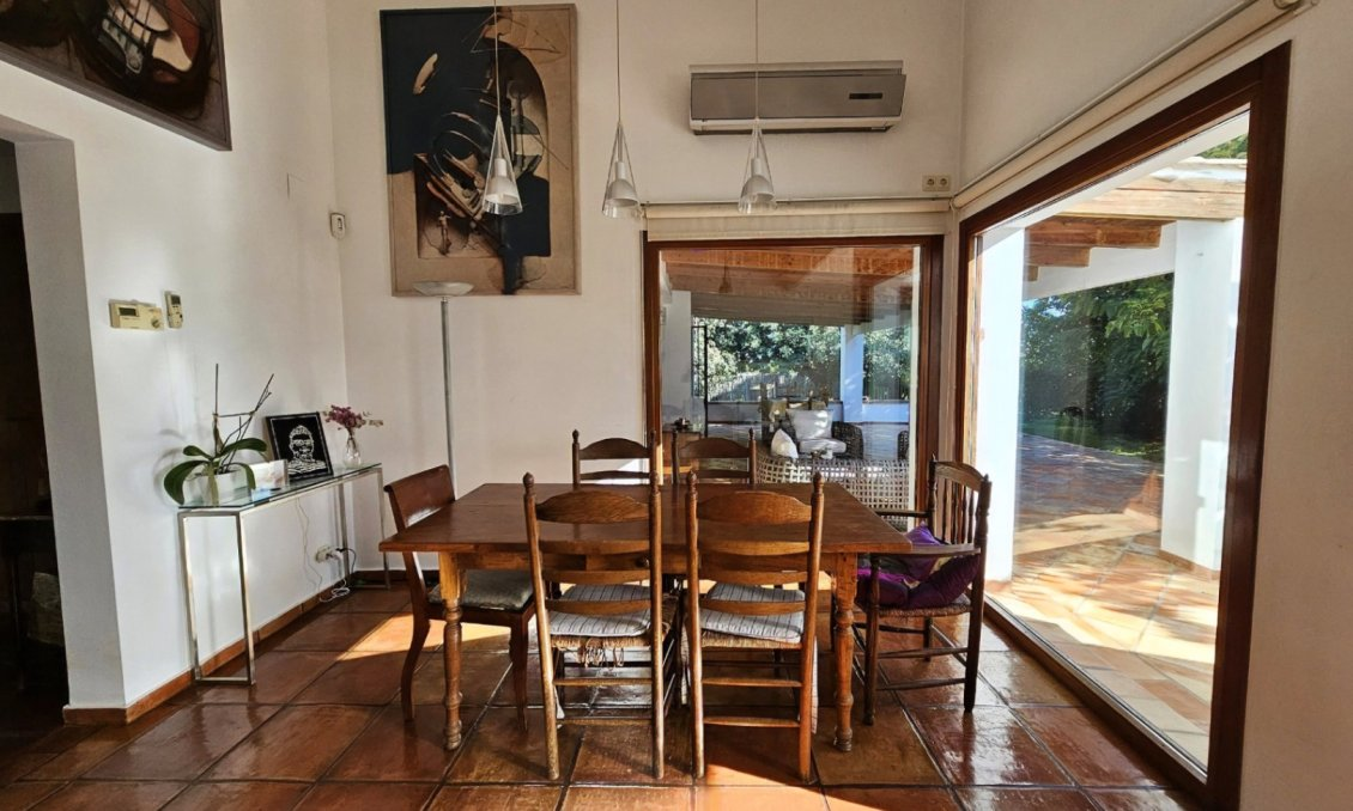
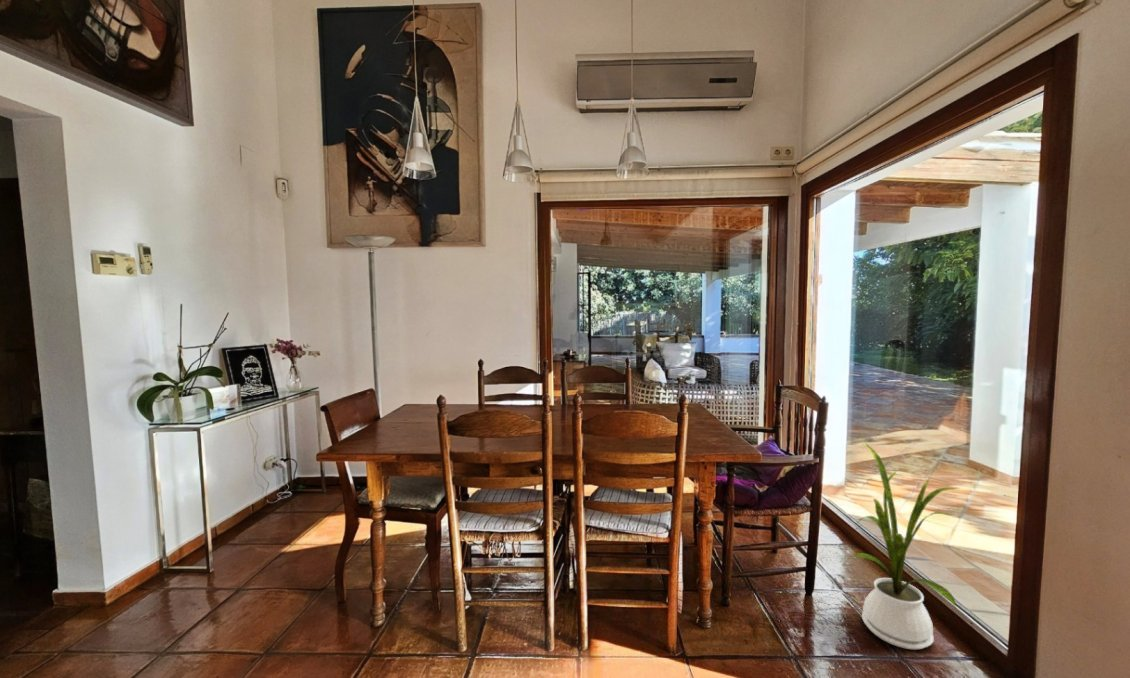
+ house plant [848,439,959,651]
